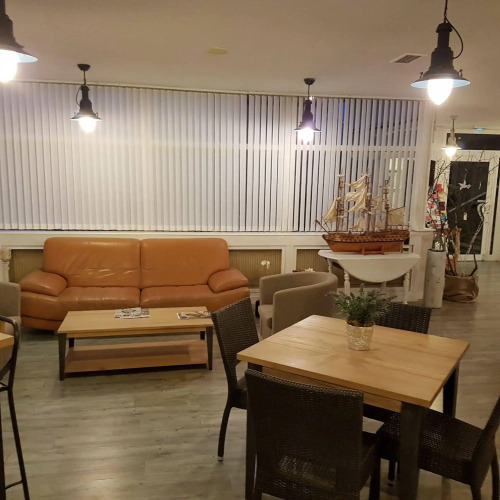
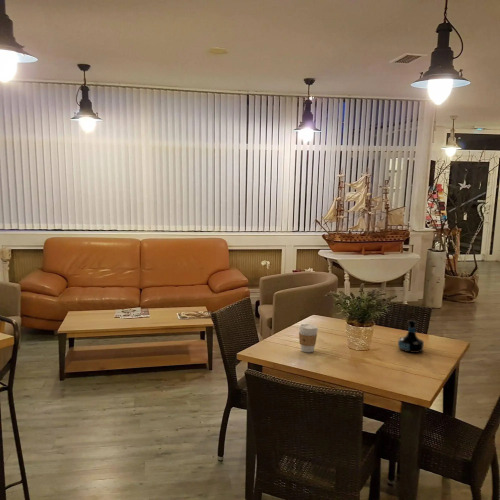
+ tequila bottle [397,319,425,354]
+ coffee cup [298,323,319,353]
